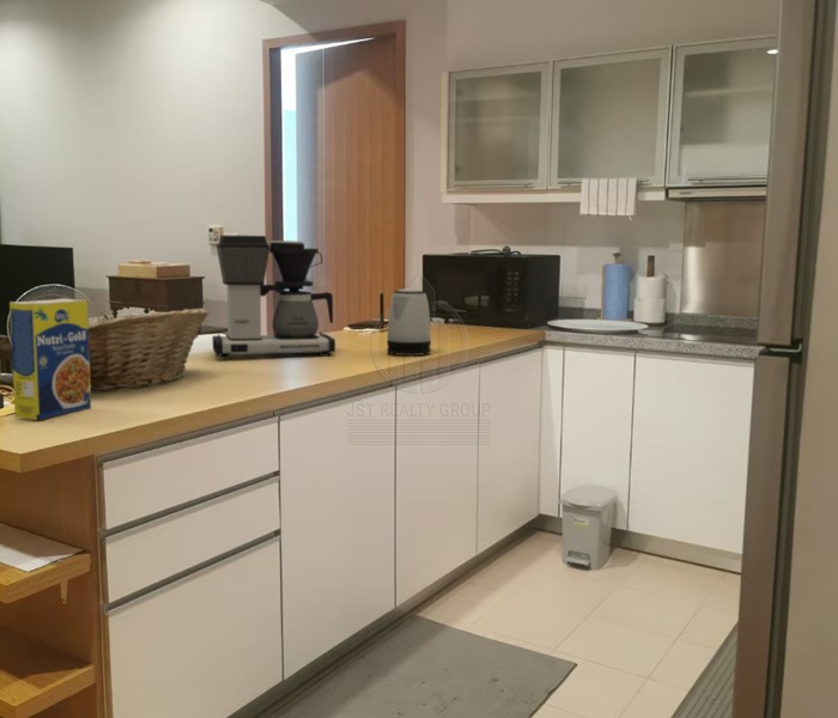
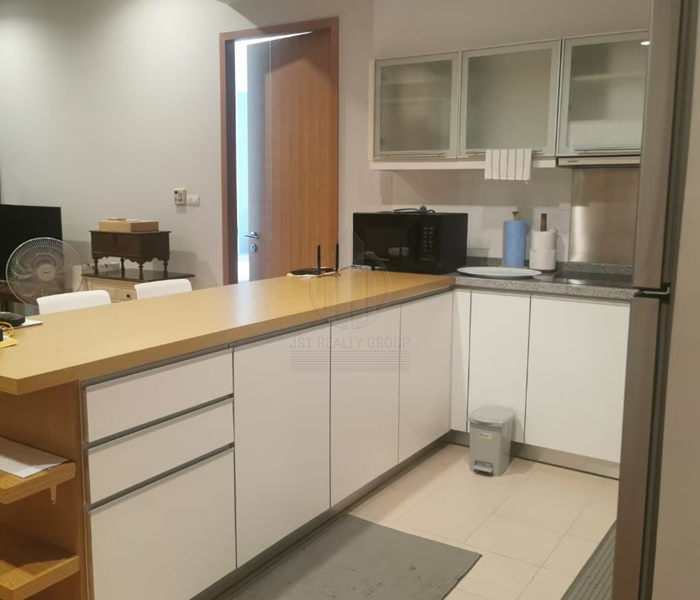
- fruit basket [87,308,210,391]
- kettle [385,287,433,357]
- legume [8,297,92,421]
- coffee maker [211,235,336,360]
